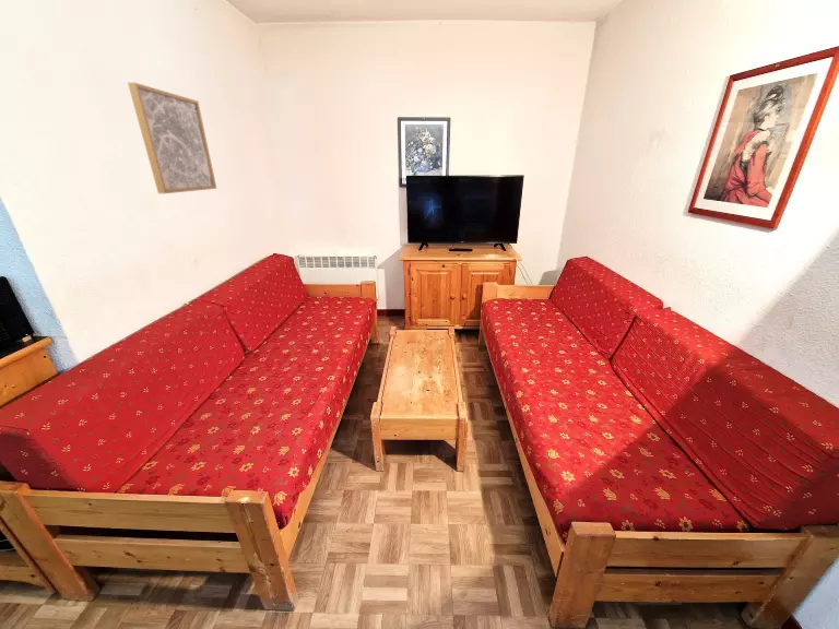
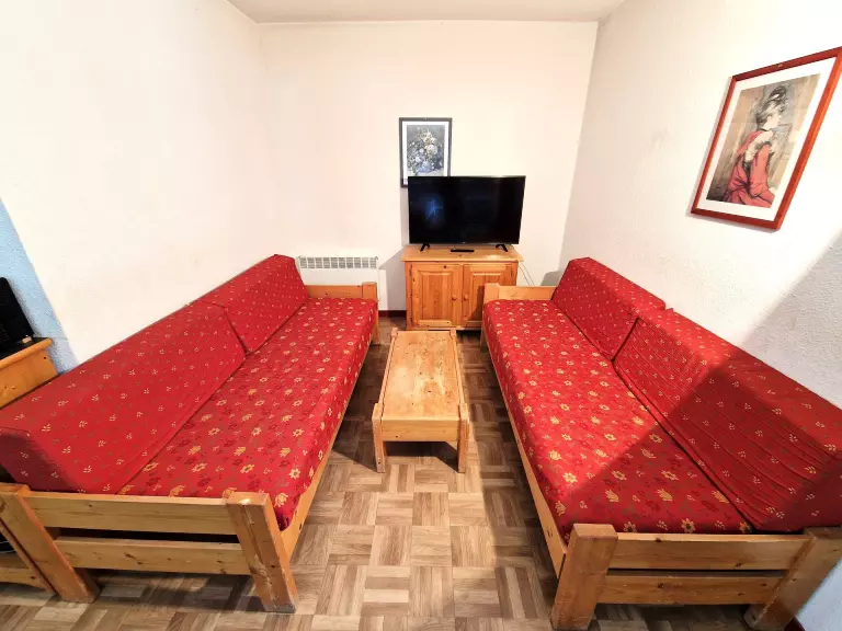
- wall art [127,82,217,194]
